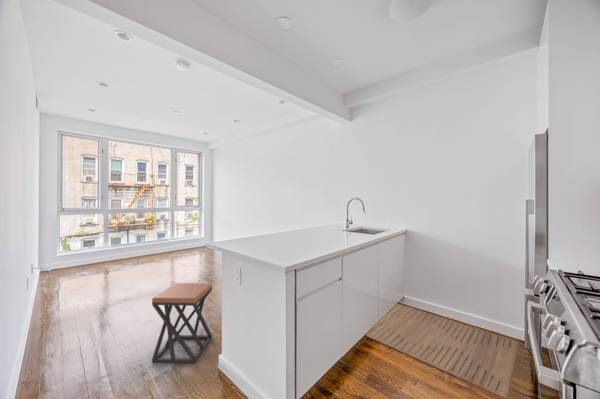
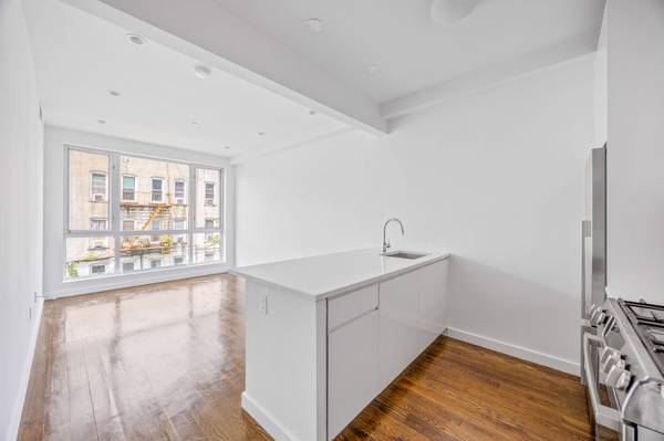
- rug [364,302,533,399]
- stool [151,282,213,364]
